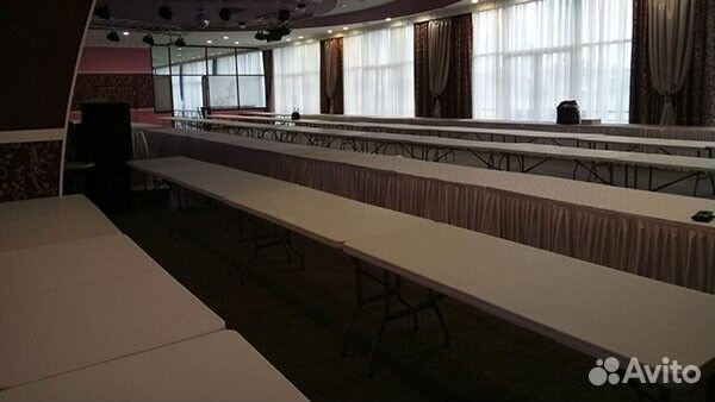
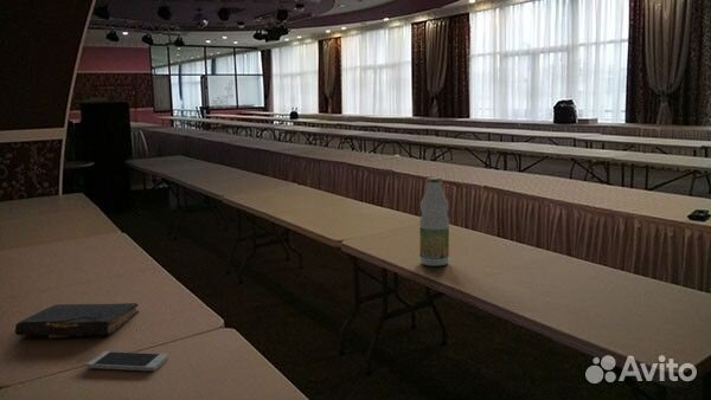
+ smartphone [85,350,169,372]
+ bottle [418,176,450,267]
+ book [14,302,140,338]
